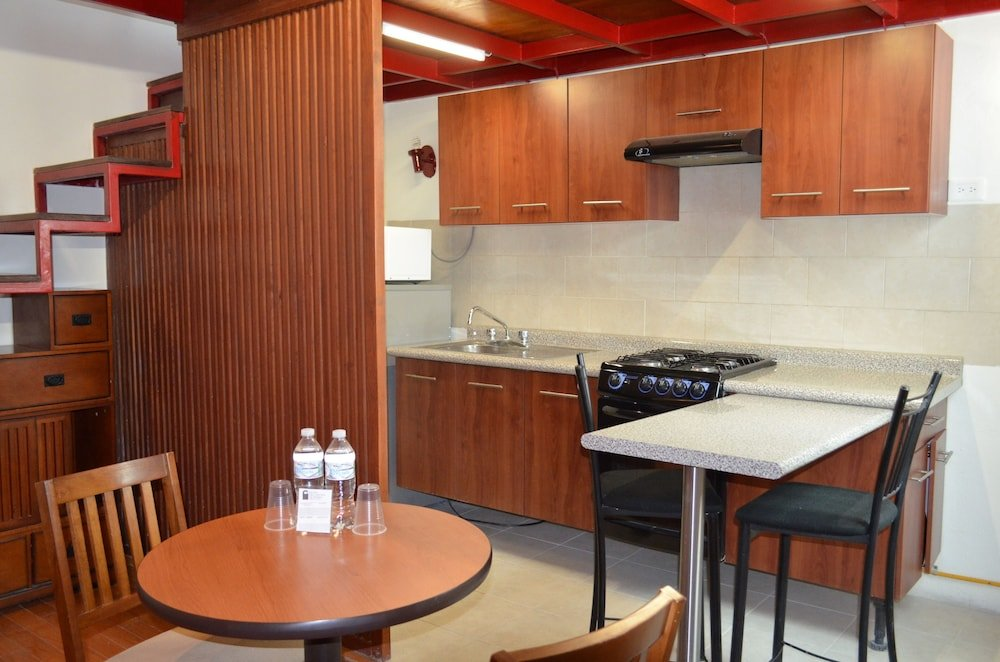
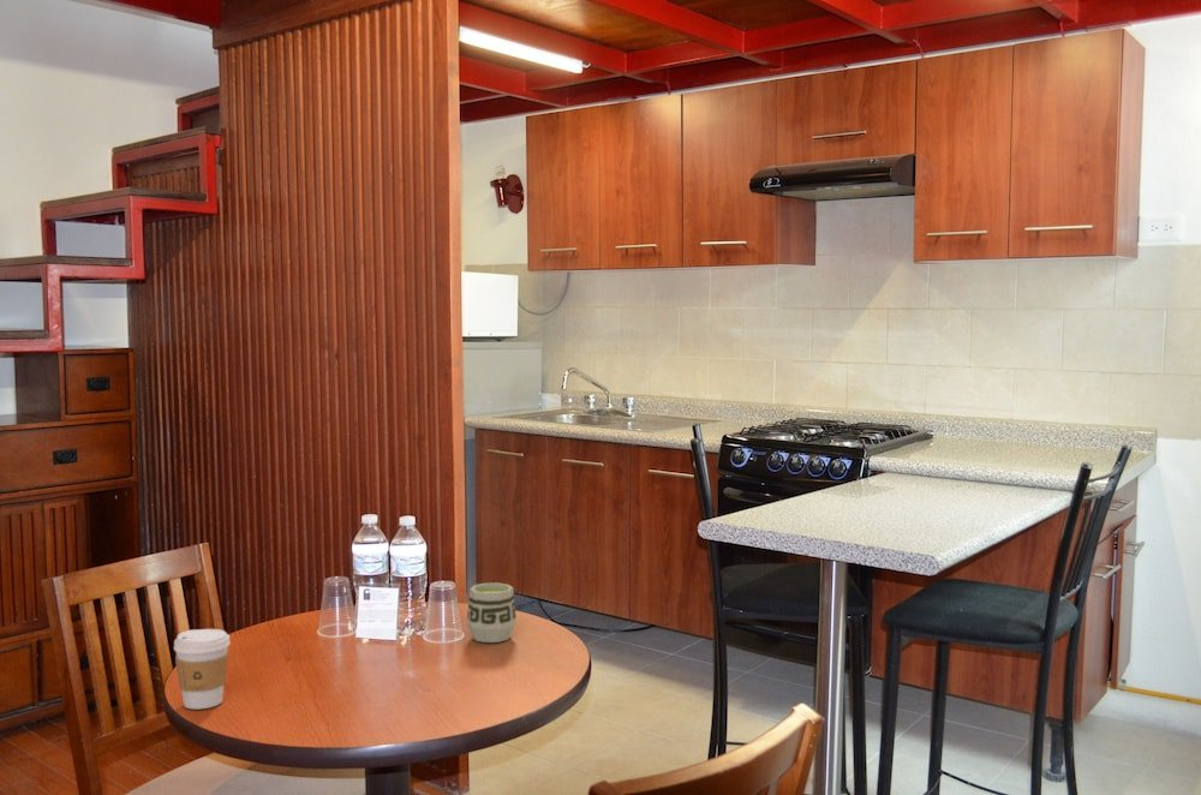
+ cup [466,581,518,644]
+ coffee cup [173,628,232,710]
